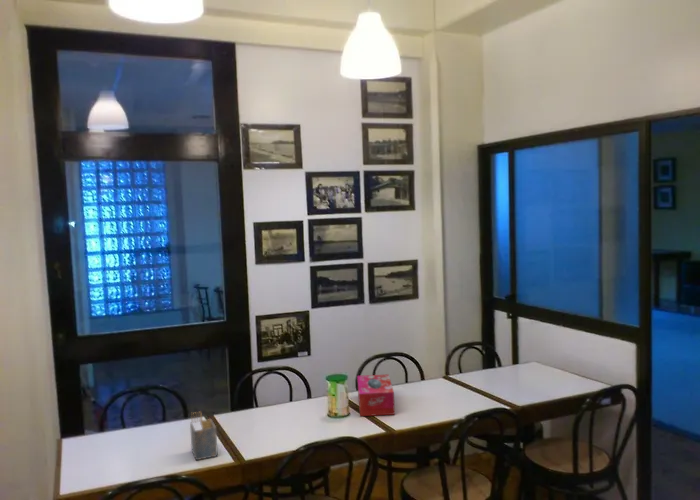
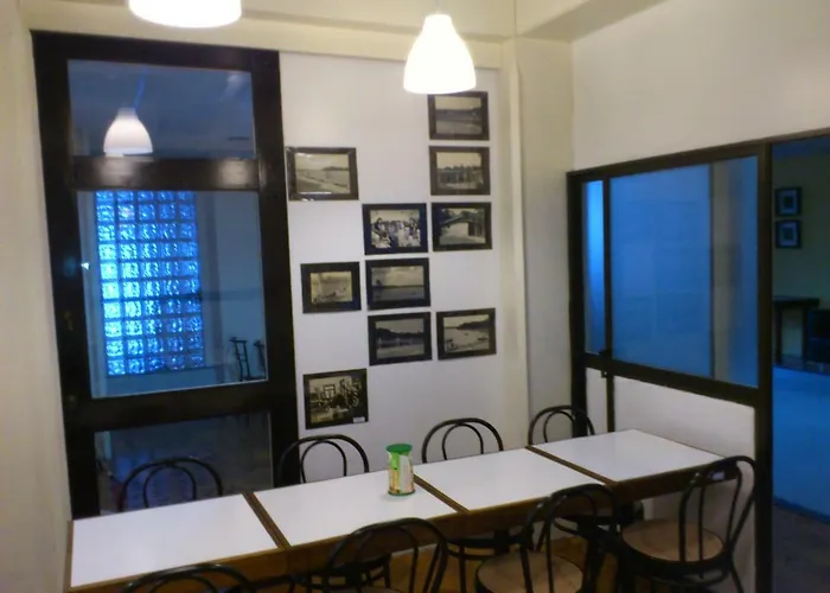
- tissue box [356,373,396,417]
- napkin holder [189,410,219,461]
